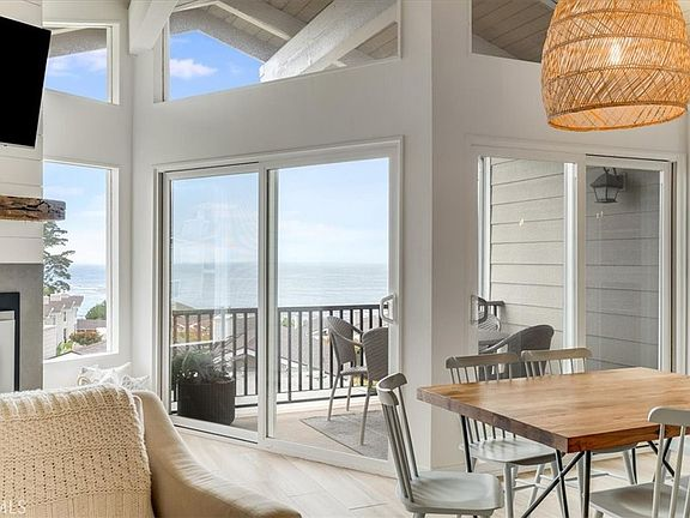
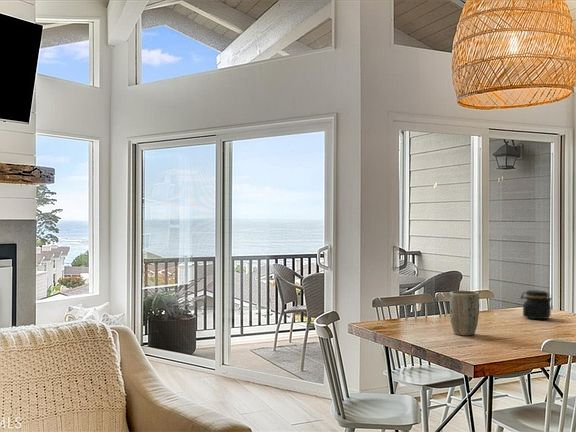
+ jar [519,289,554,320]
+ plant pot [449,290,480,337]
